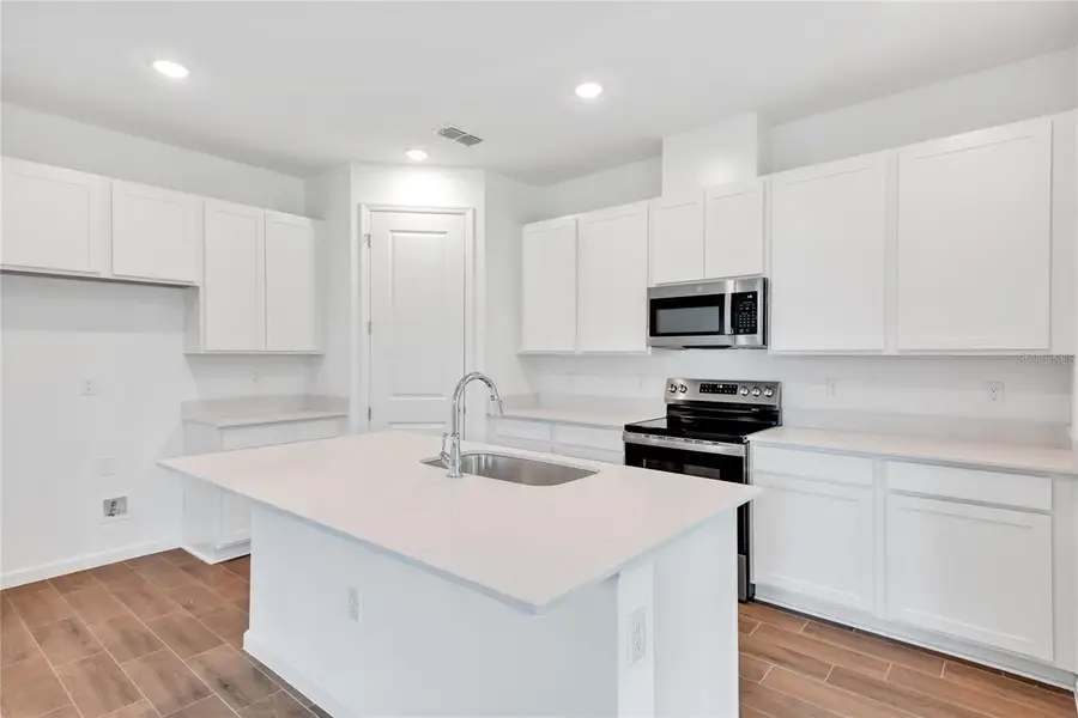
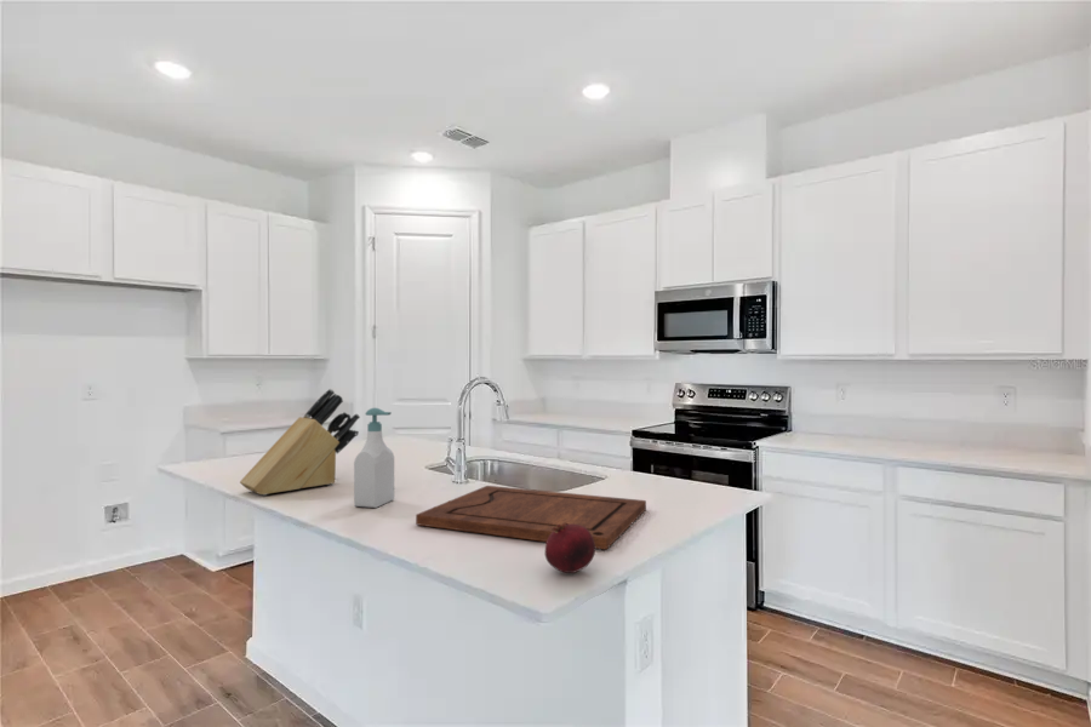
+ knife block [239,388,361,497]
+ soap bottle [353,407,395,509]
+ fruit [543,522,596,574]
+ cutting board [415,485,647,550]
